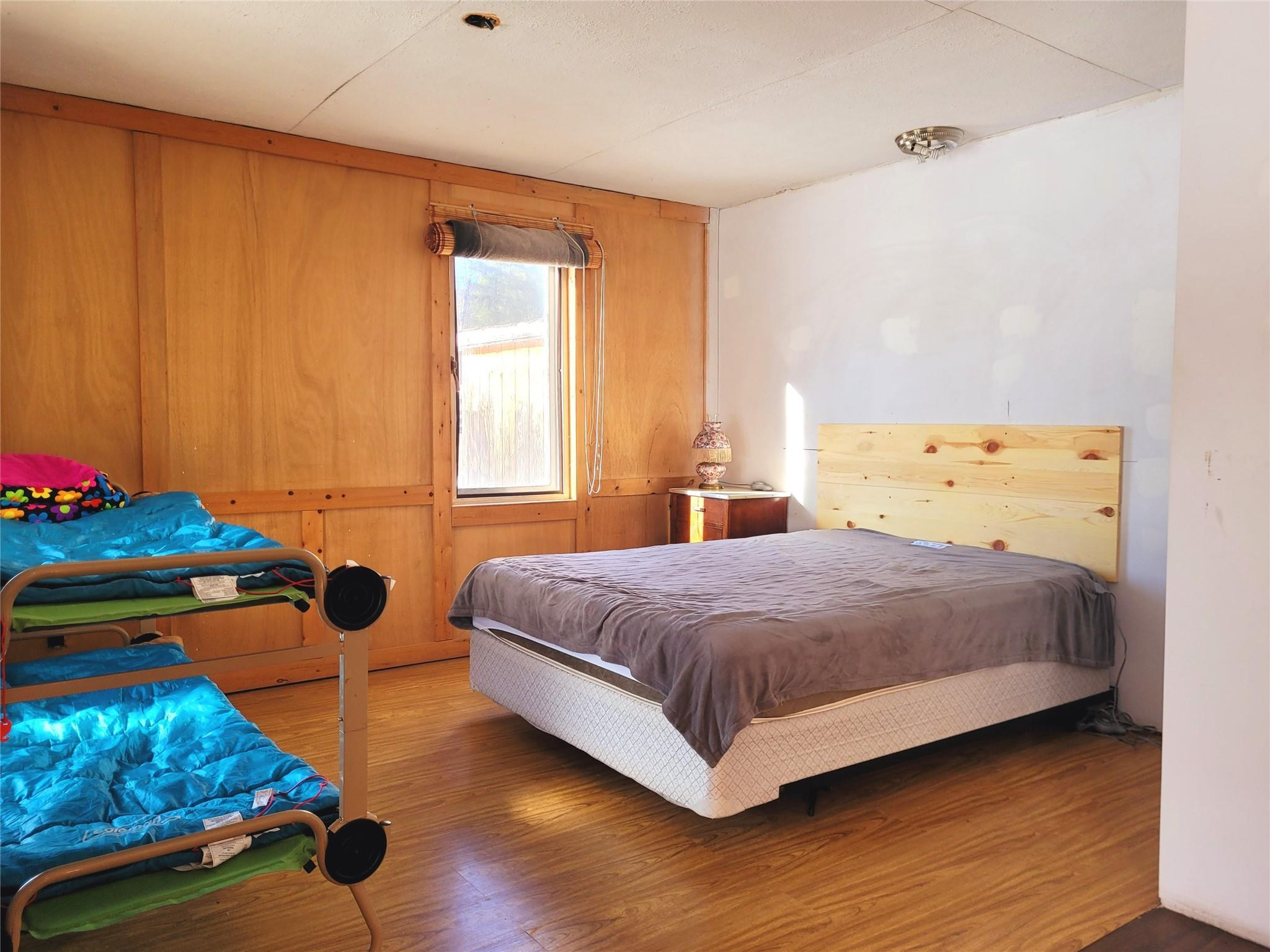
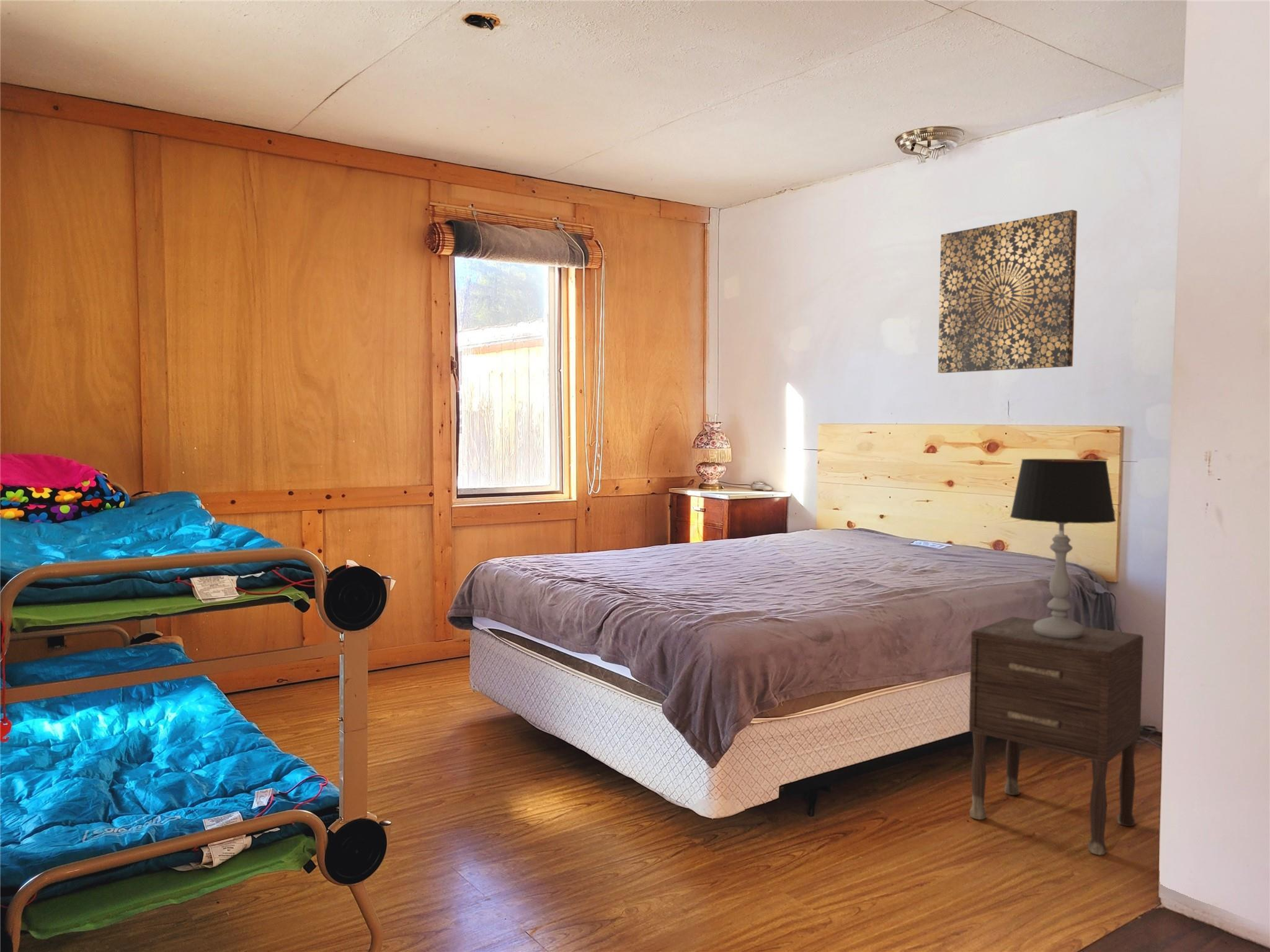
+ wall art [938,209,1078,373]
+ nightstand [969,616,1144,855]
+ table lamp [1010,458,1117,639]
